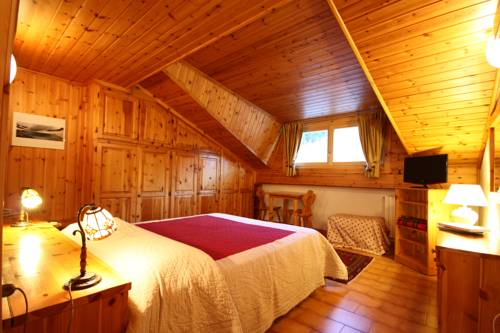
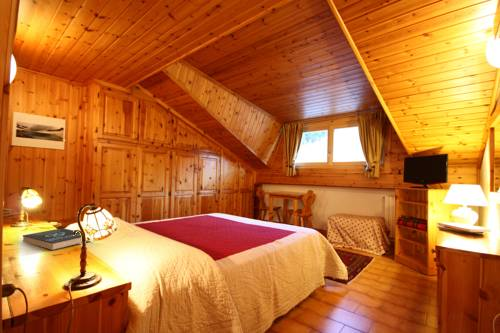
+ book [22,227,90,251]
